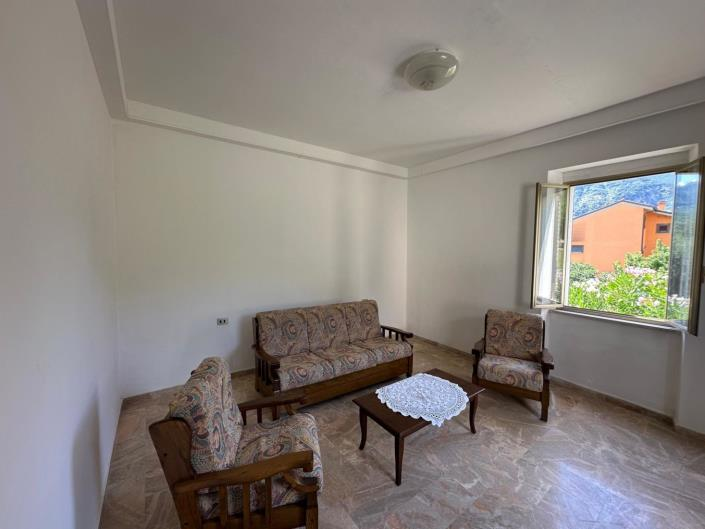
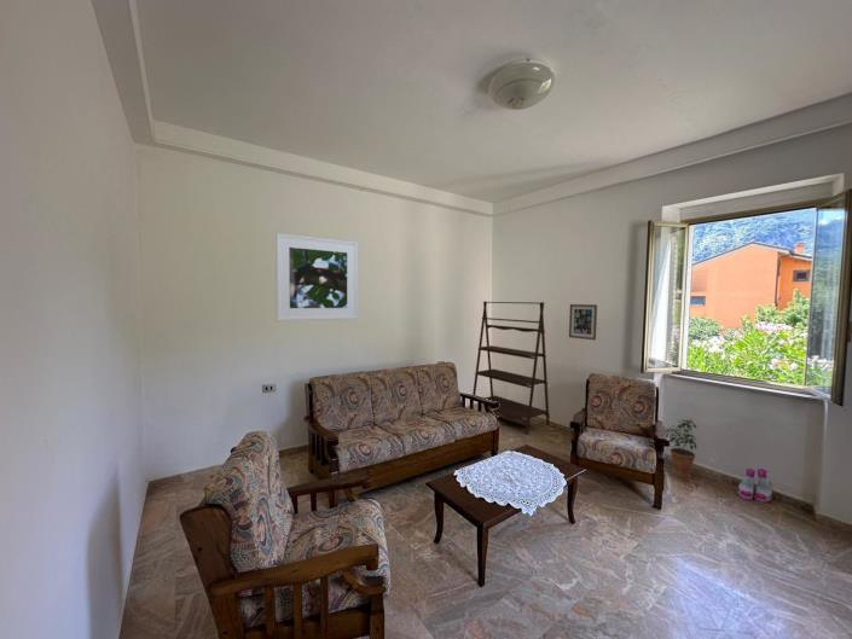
+ potted plant [666,418,697,480]
+ wall art [568,303,598,341]
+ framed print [274,232,359,321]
+ boots [736,467,773,504]
+ shelving unit [471,301,551,435]
